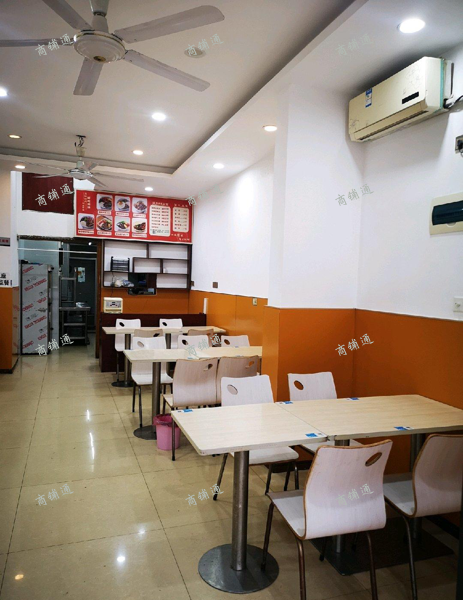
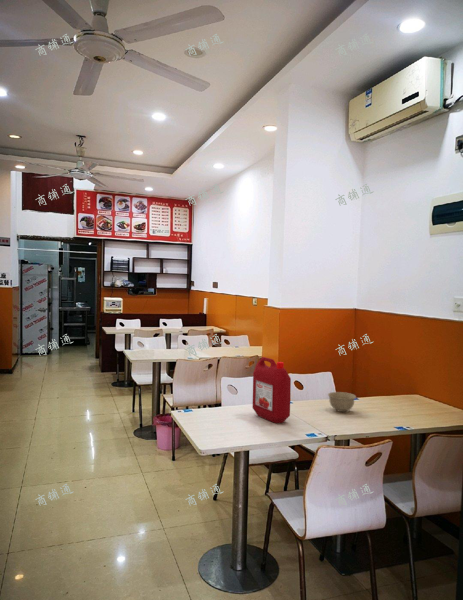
+ ketchup jug [252,356,292,424]
+ bowl [327,391,357,413]
